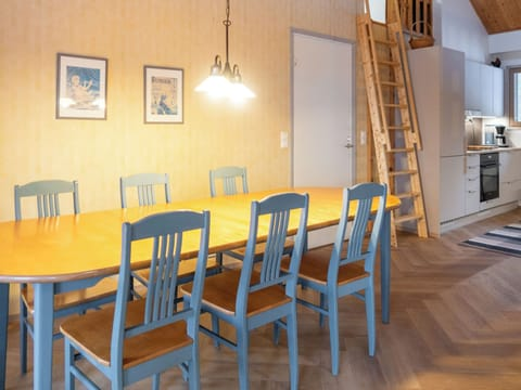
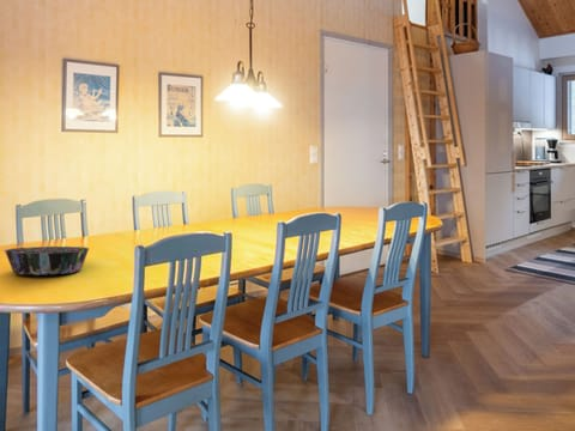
+ decorative bowl [2,245,91,277]
